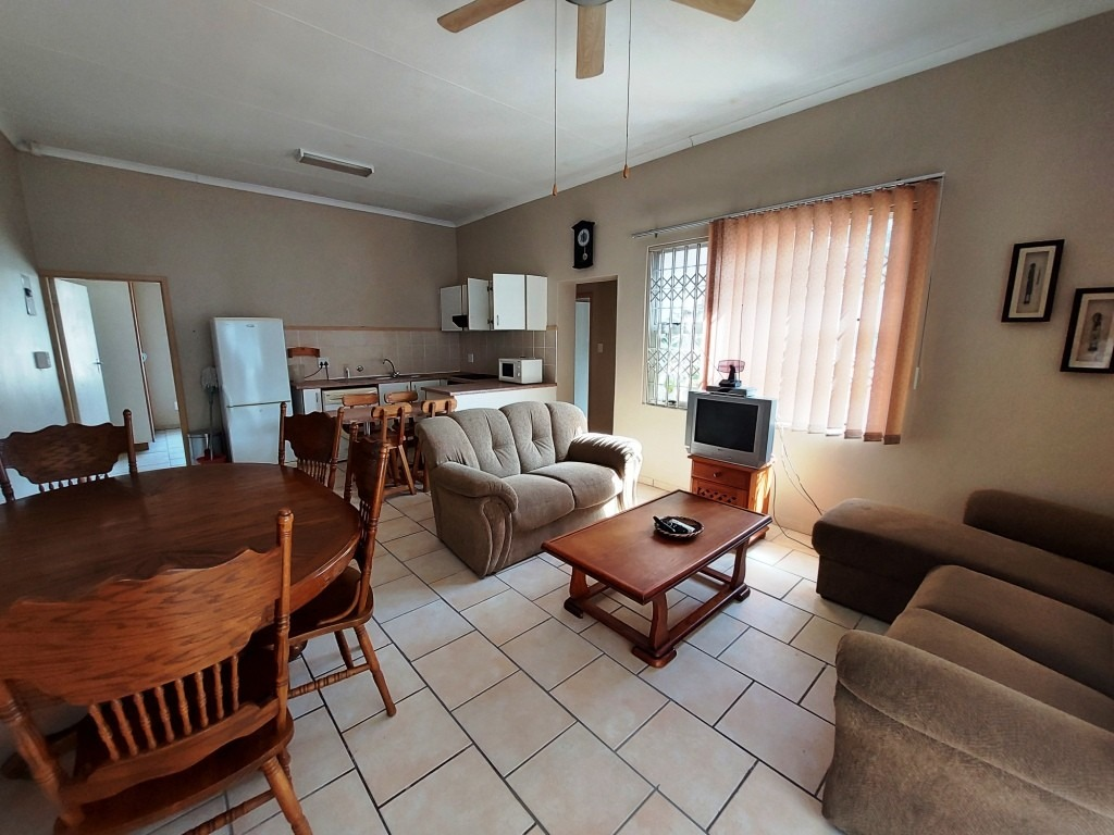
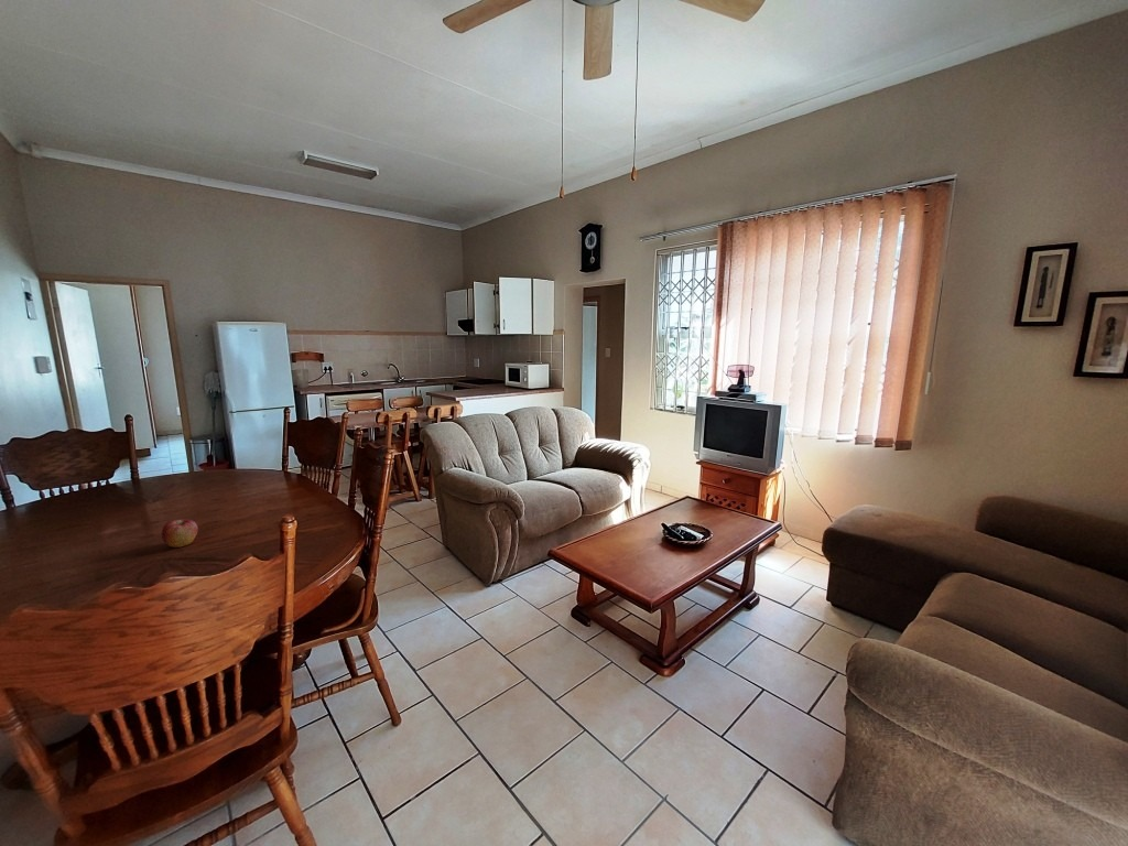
+ apple [161,518,199,549]
